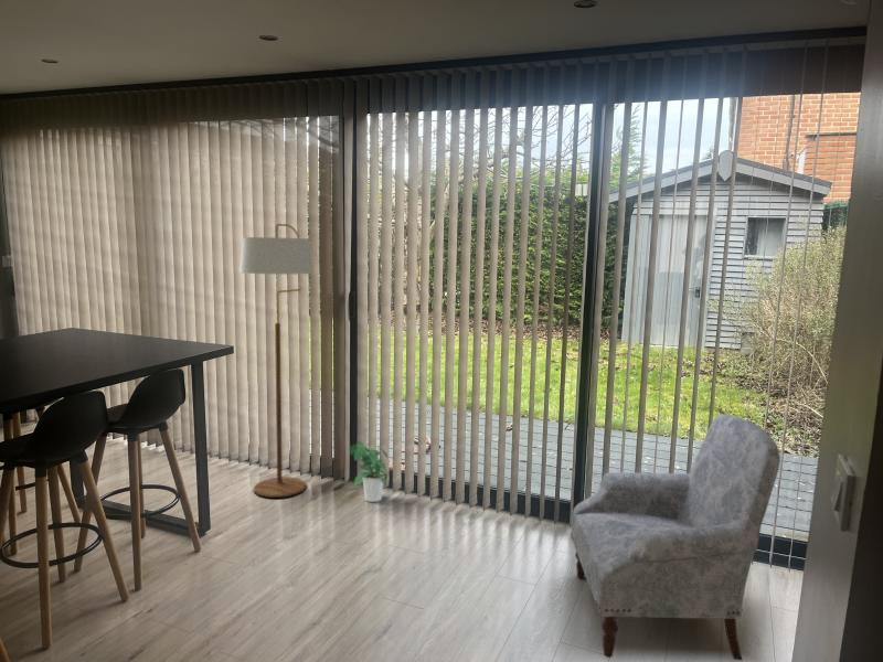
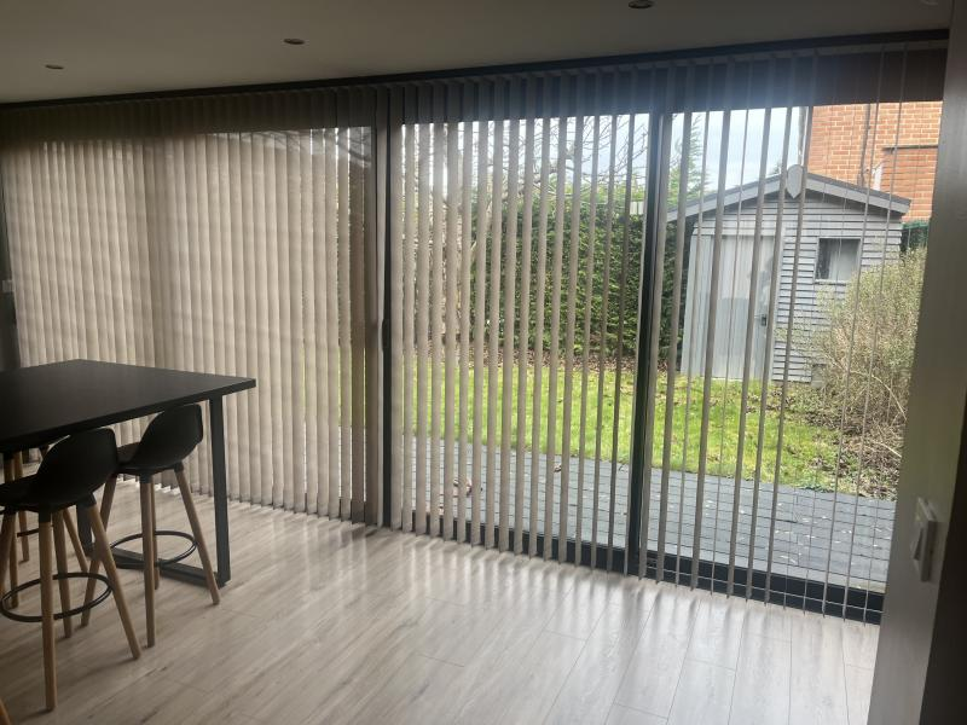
- armchair [570,413,781,661]
- floor lamp [238,223,315,499]
- potted plant [349,439,390,503]
